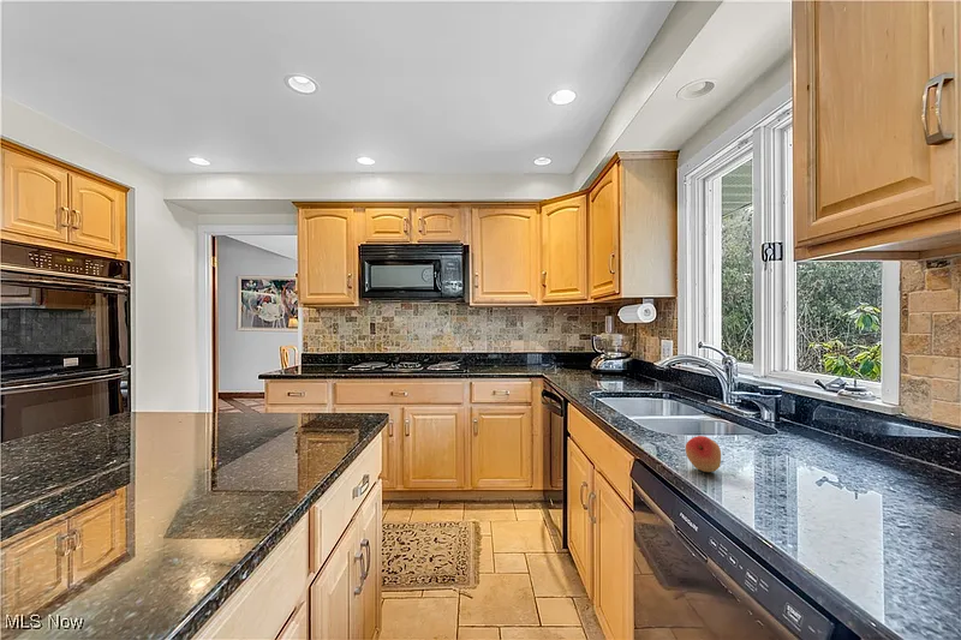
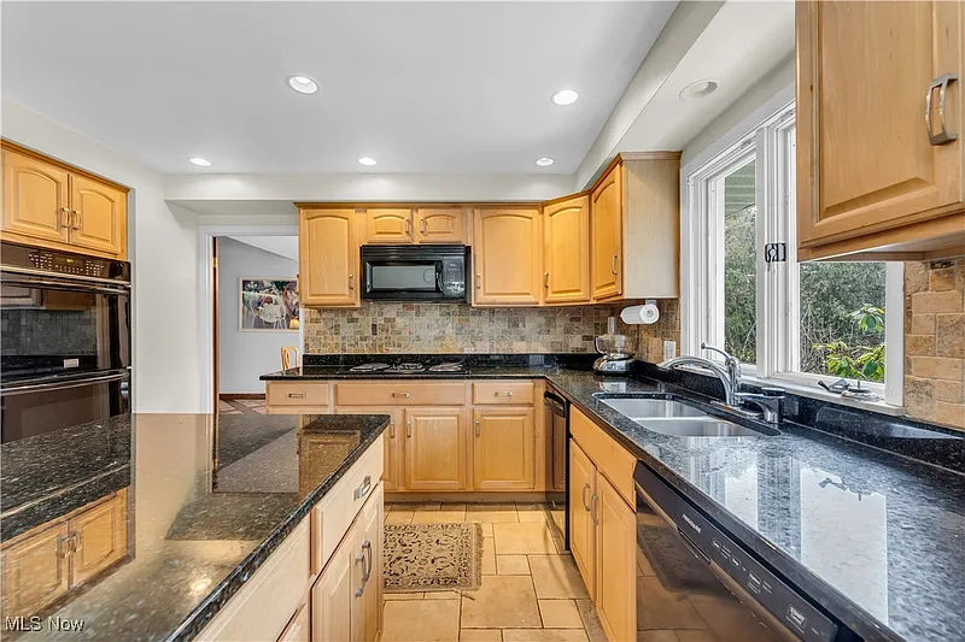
- fruit [685,435,722,473]
